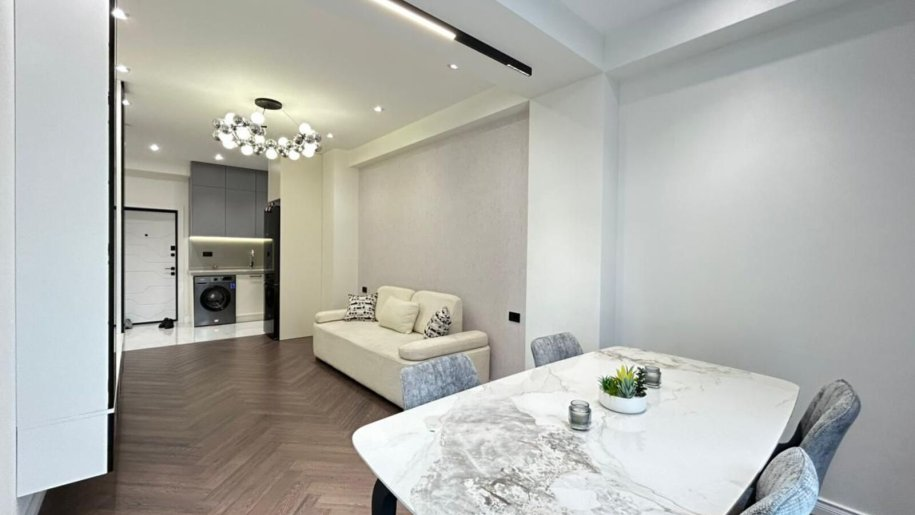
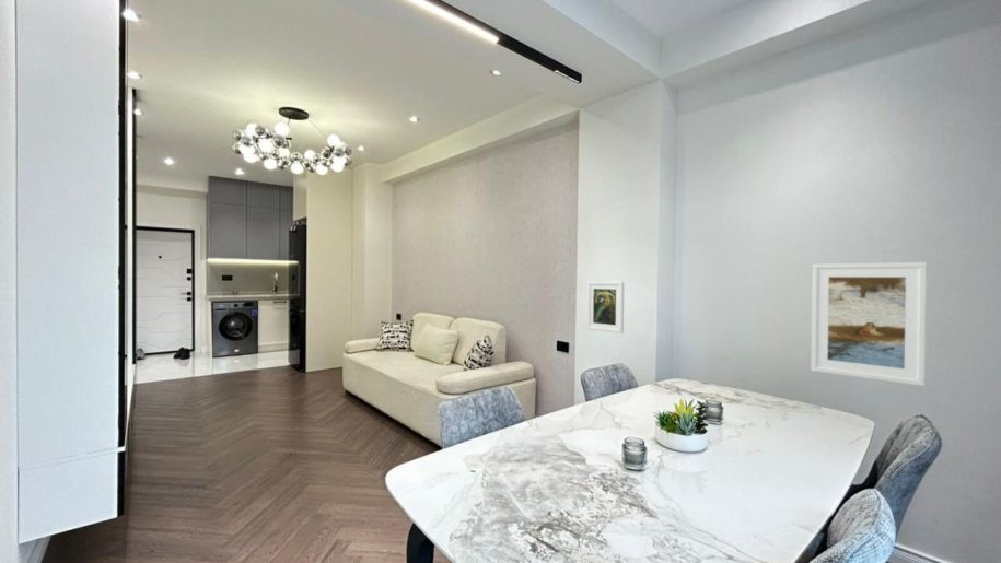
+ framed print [811,261,928,387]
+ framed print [585,280,625,335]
